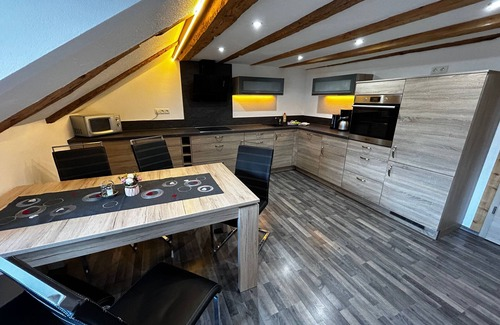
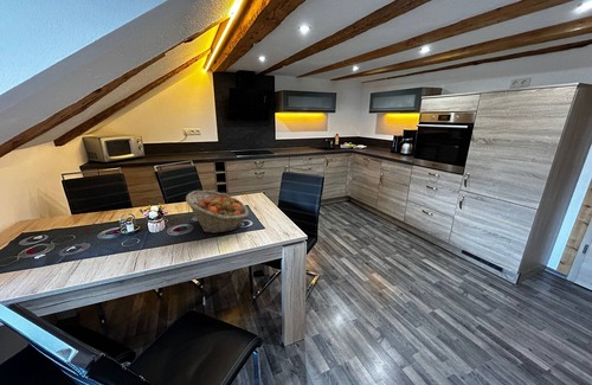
+ fruit basket [185,190,250,235]
